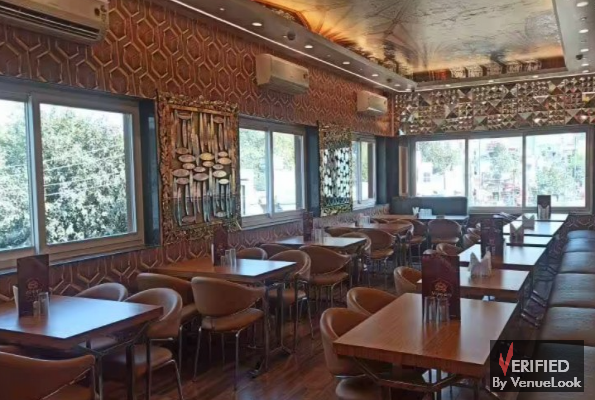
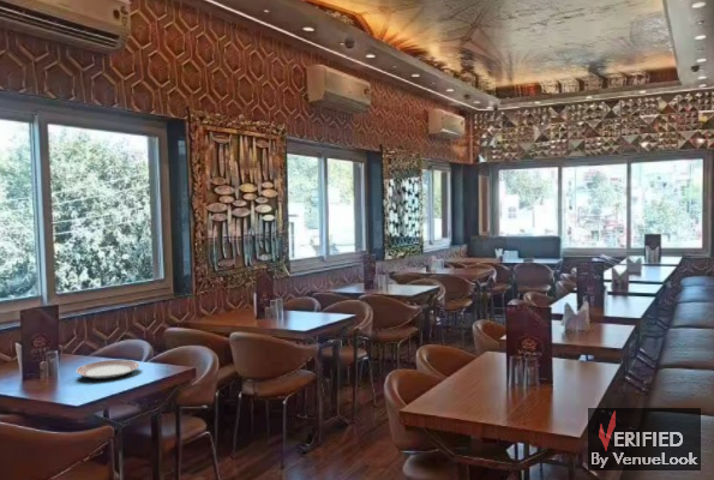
+ dinner plate [74,359,140,380]
